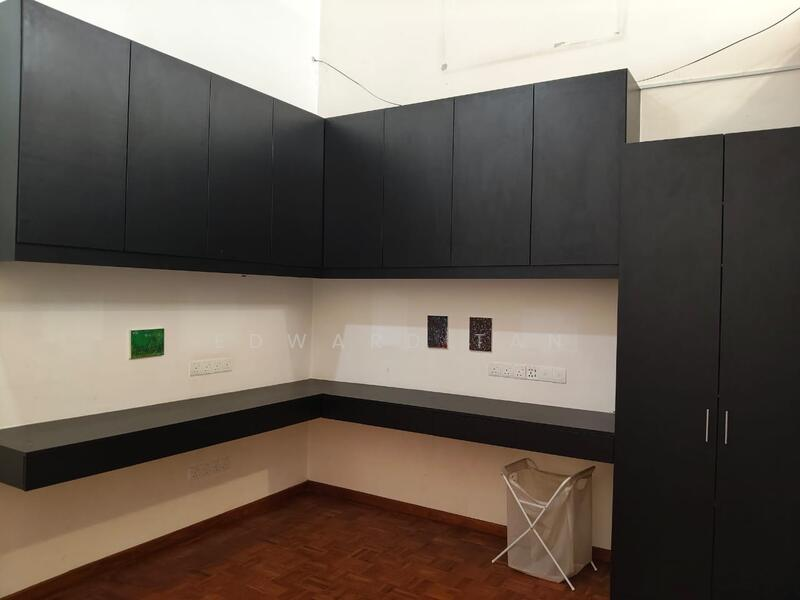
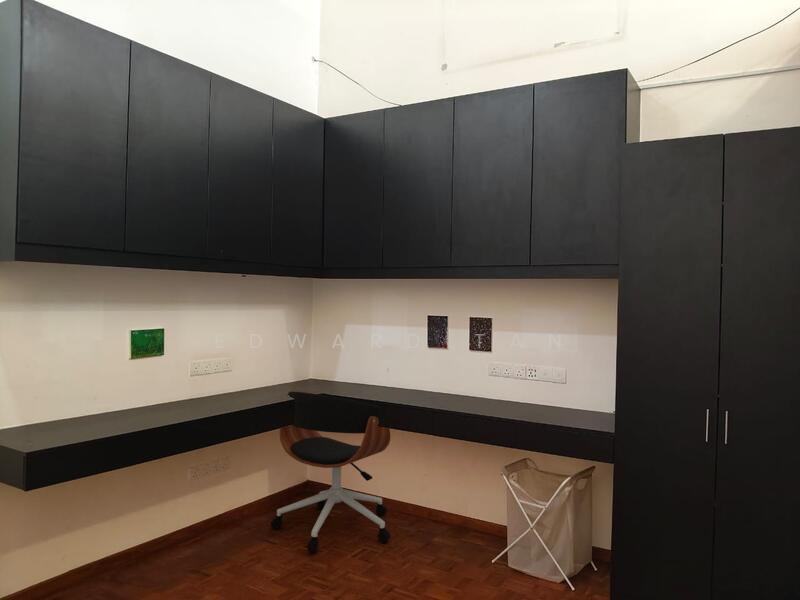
+ office chair [270,391,392,553]
